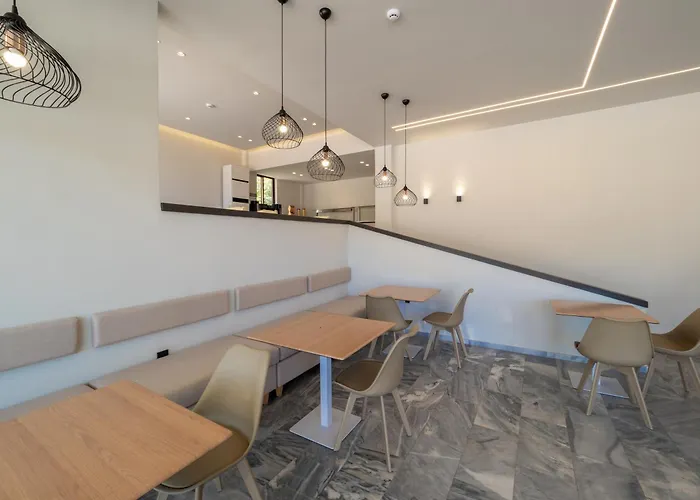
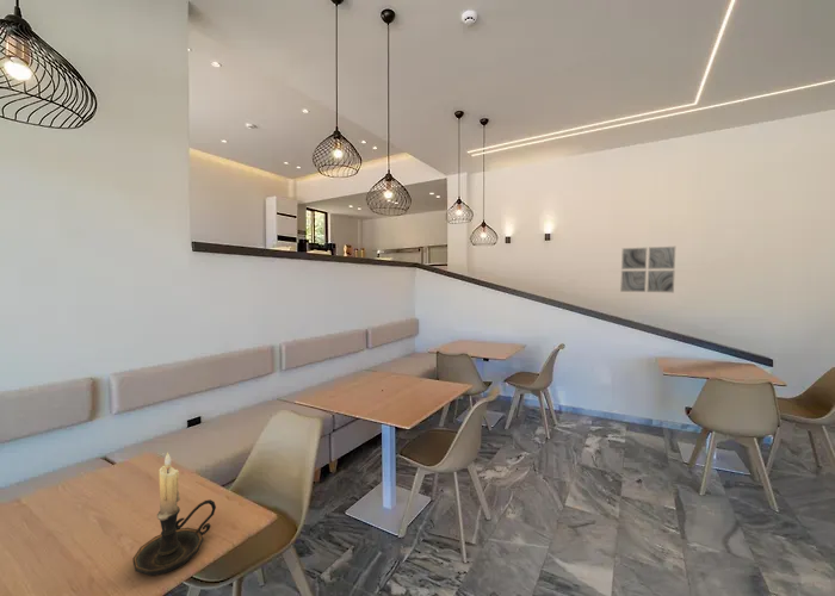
+ candle holder [132,451,217,577]
+ wall art [619,246,676,293]
